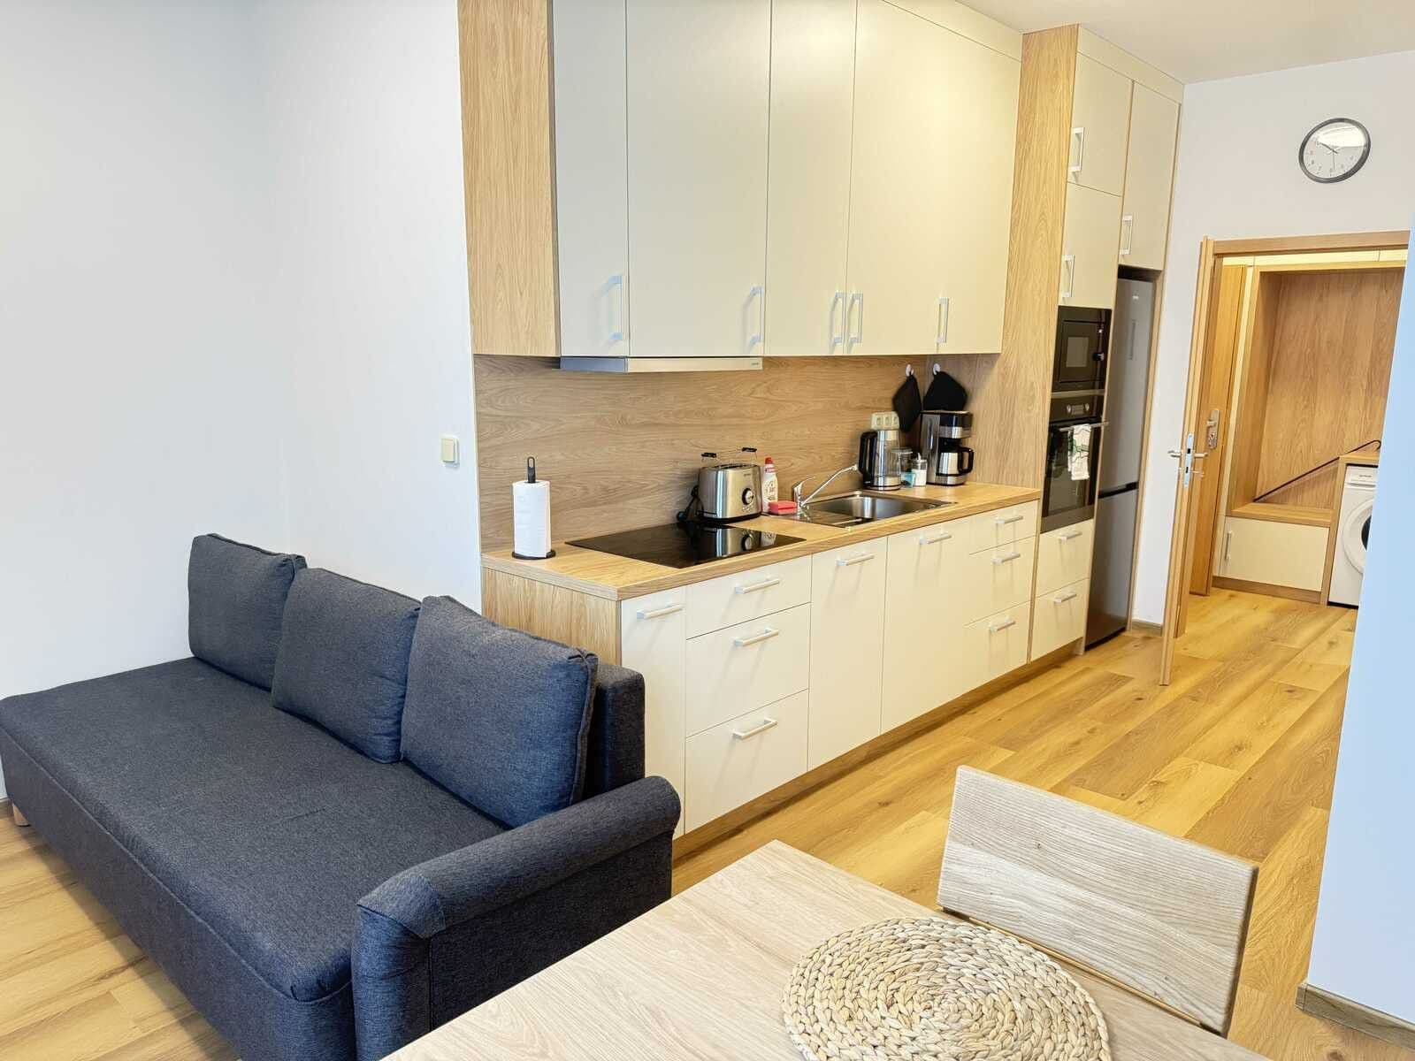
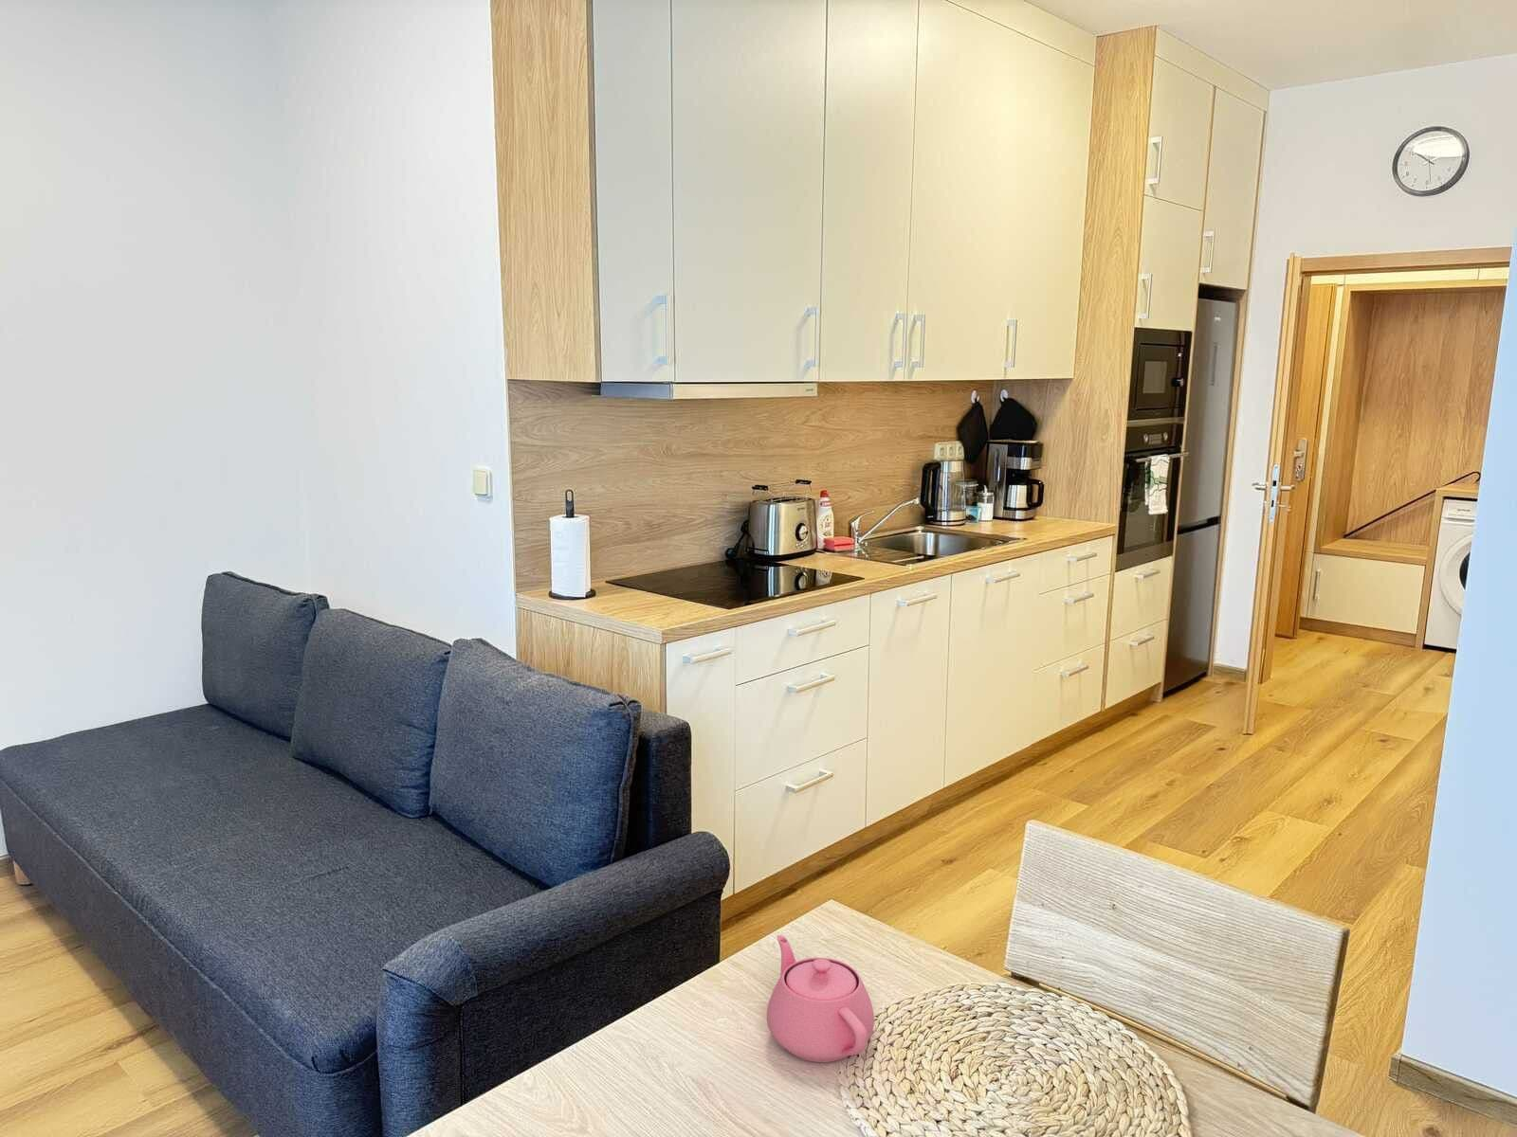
+ teapot [766,934,876,1063]
